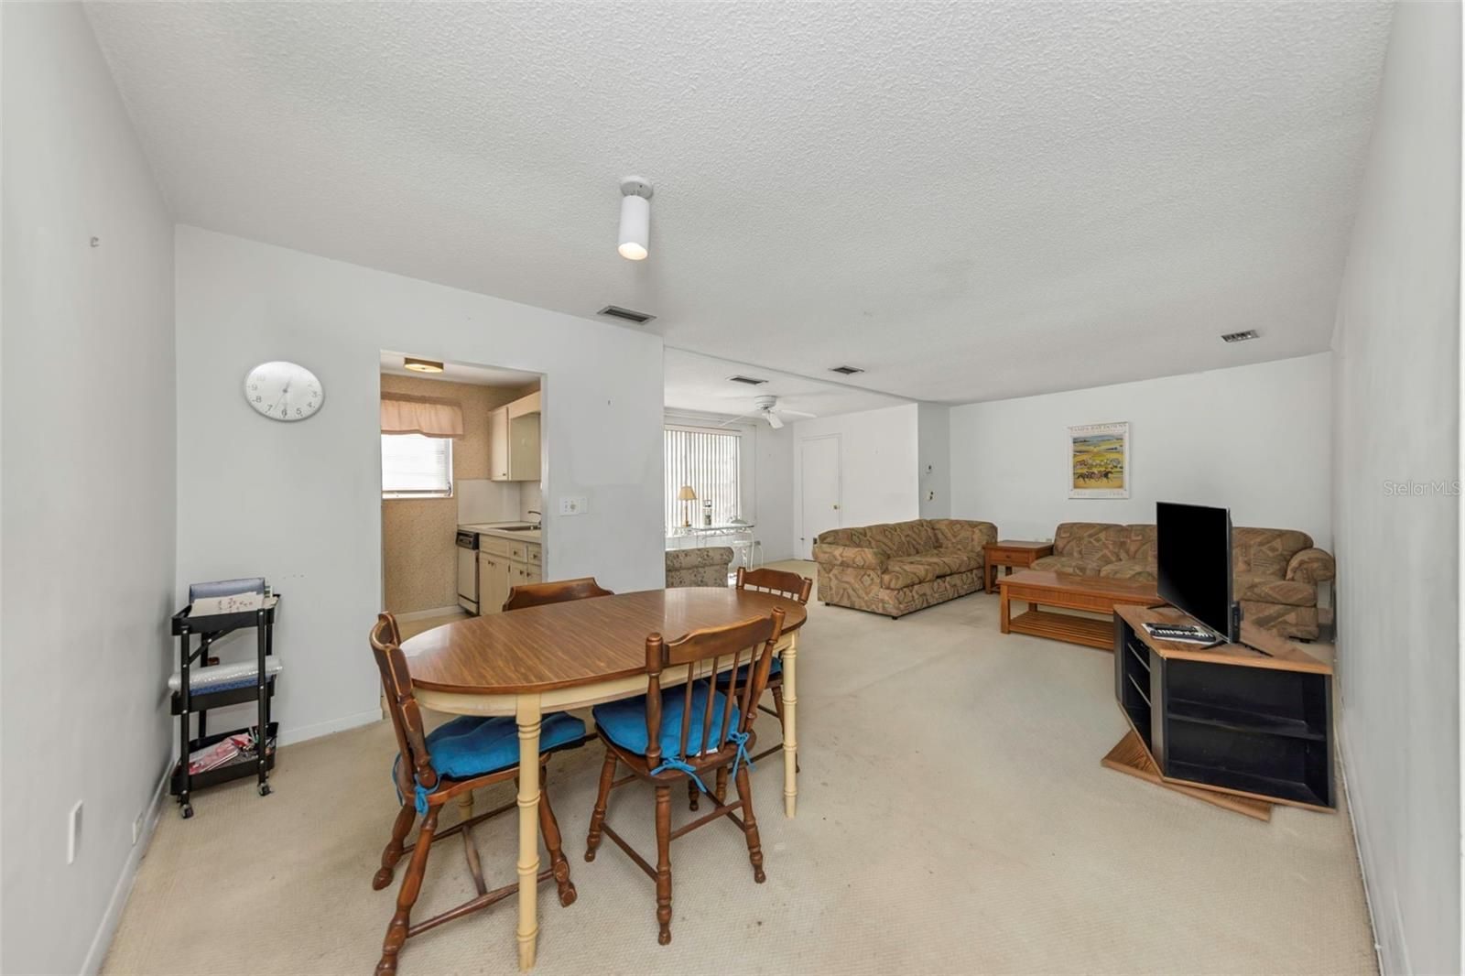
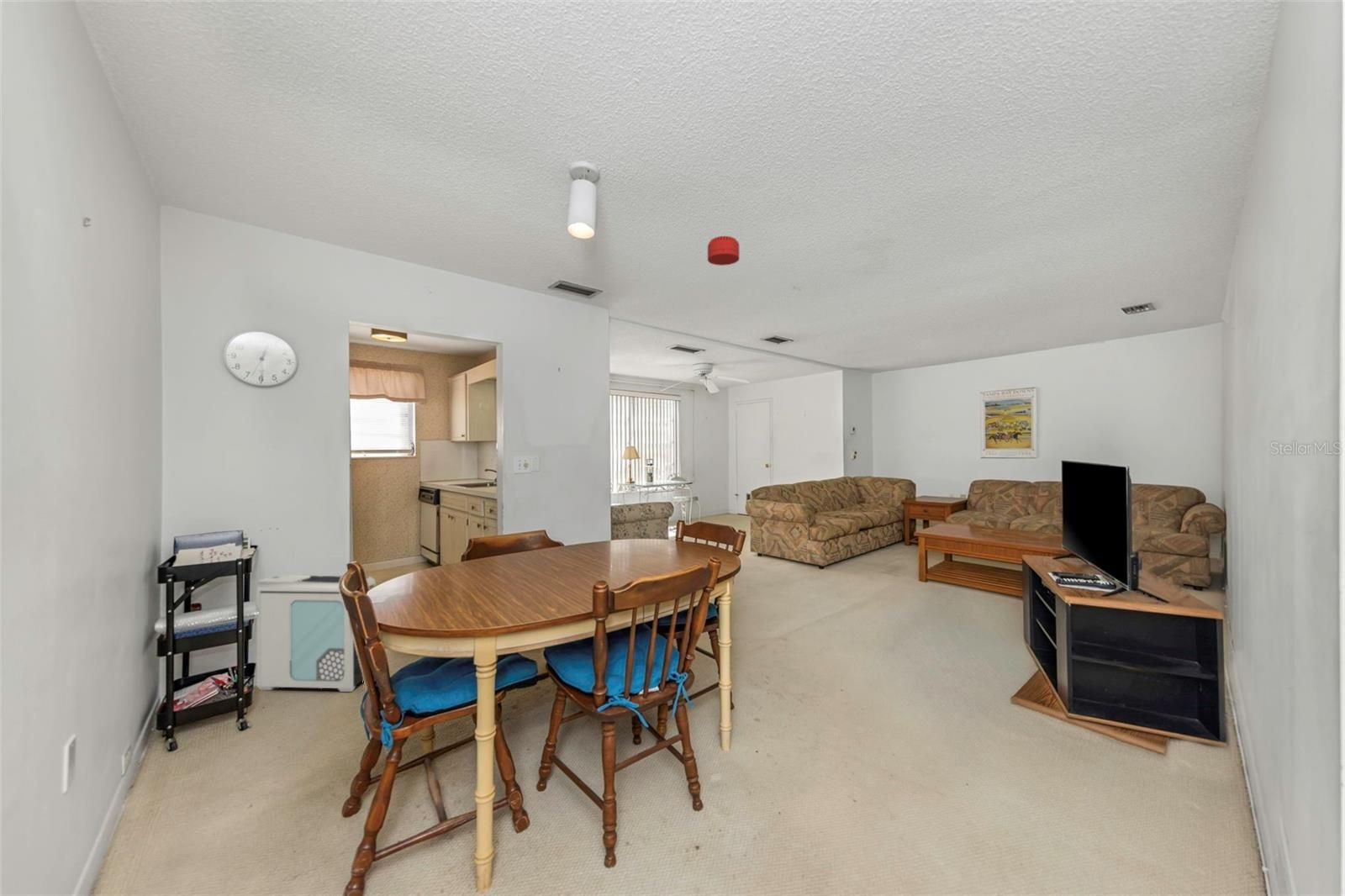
+ air purifier [256,574,377,693]
+ smoke detector [707,235,740,266]
